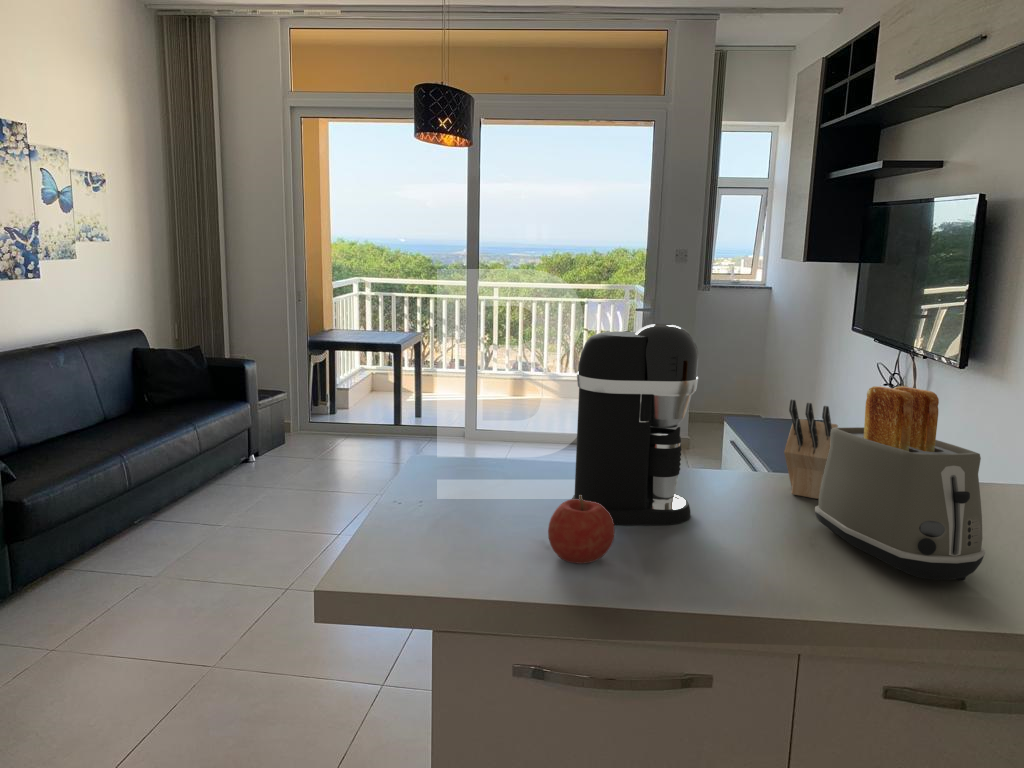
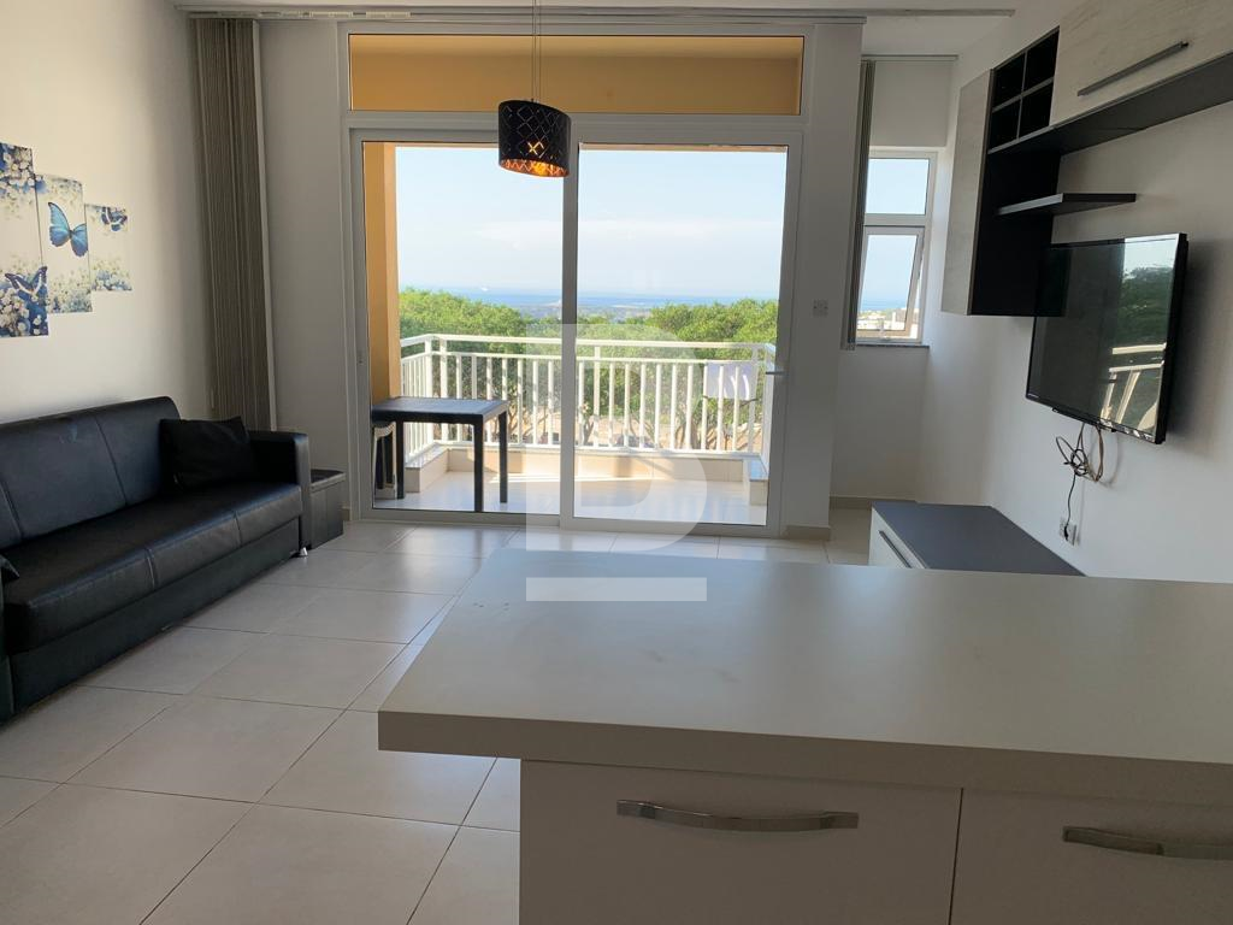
- fruit [547,495,616,565]
- toaster [814,385,986,581]
- coffee maker [571,323,699,526]
- knife block [783,399,839,500]
